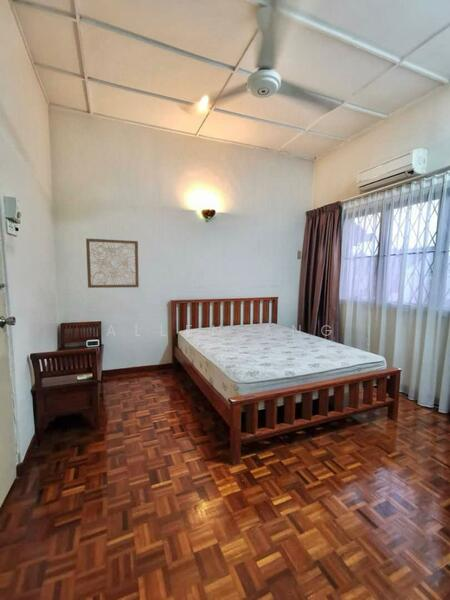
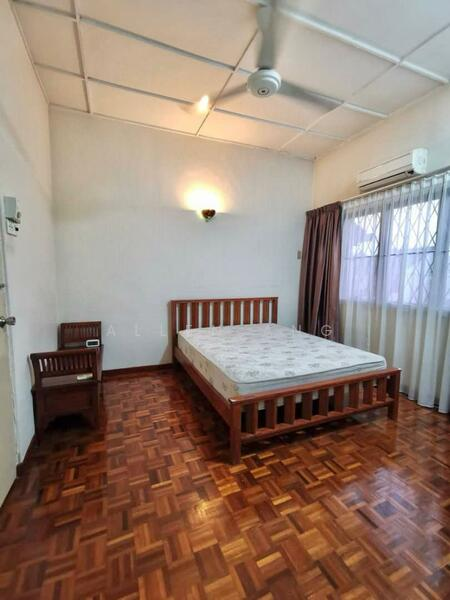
- wall art [85,237,140,289]
